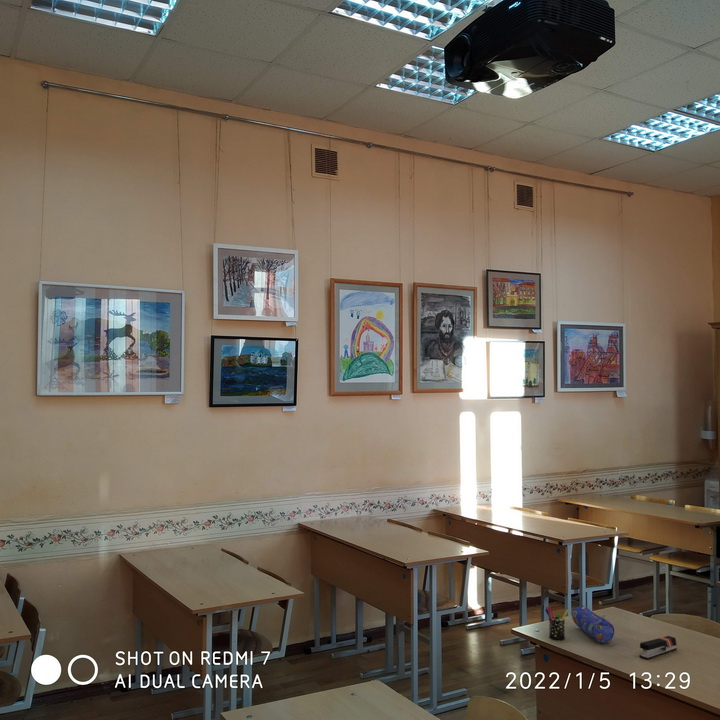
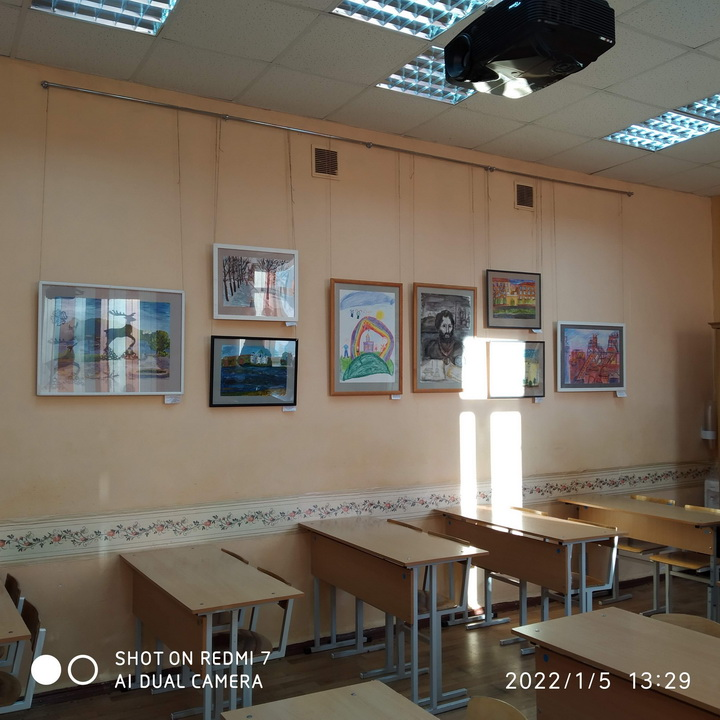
- stapler [639,635,678,661]
- pen holder [544,605,569,641]
- pencil case [570,604,615,644]
